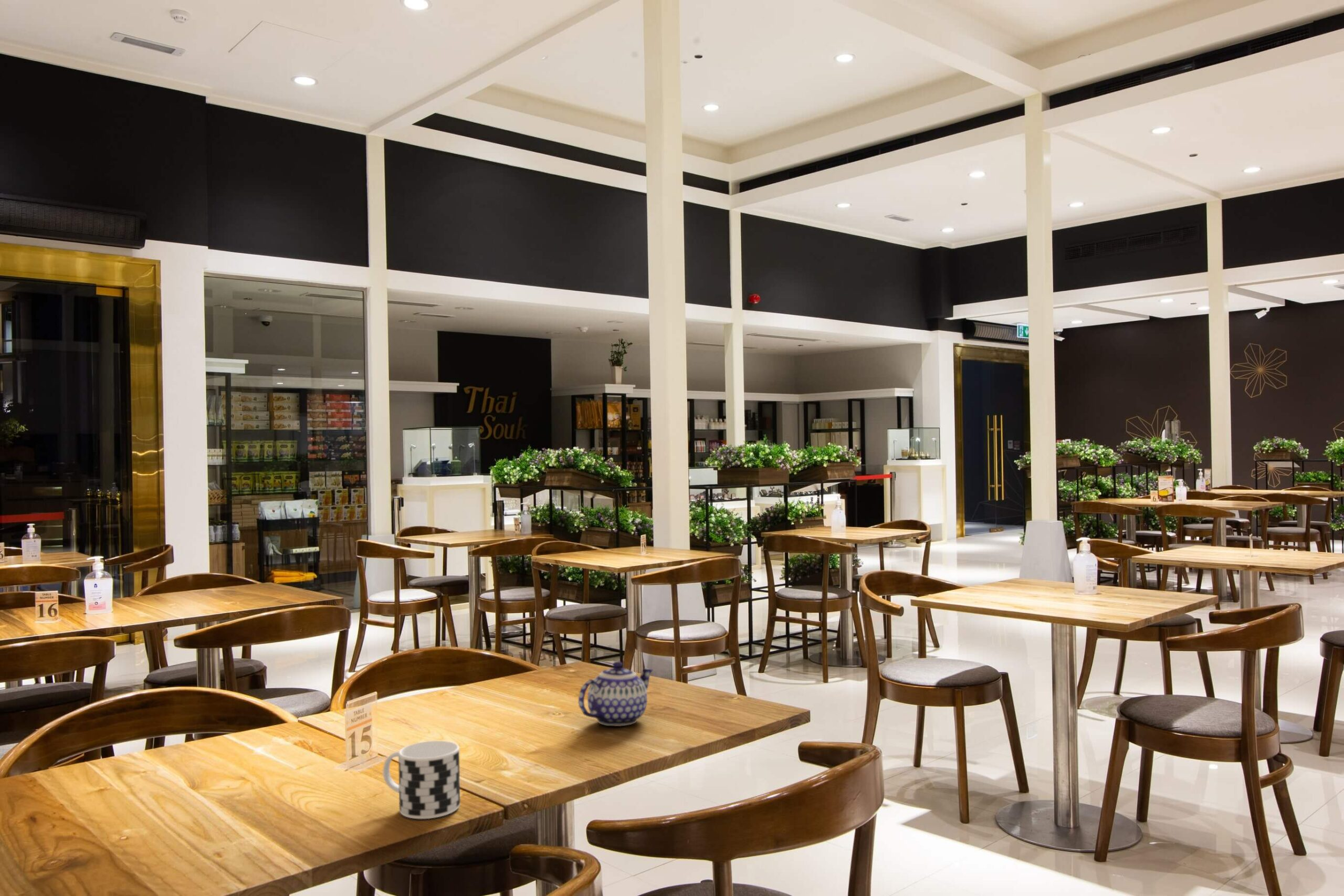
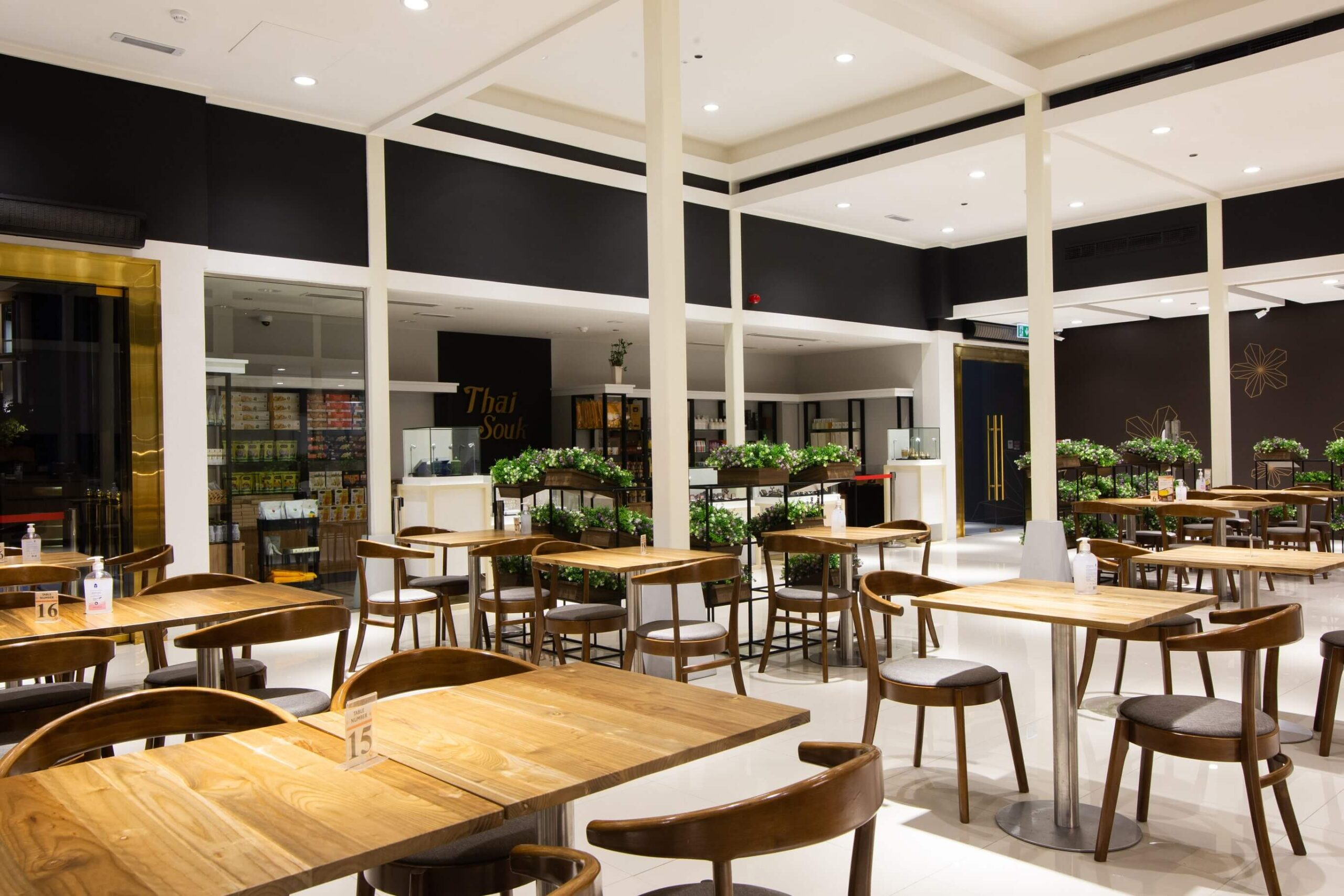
- teapot [578,661,654,727]
- cup [382,740,460,819]
